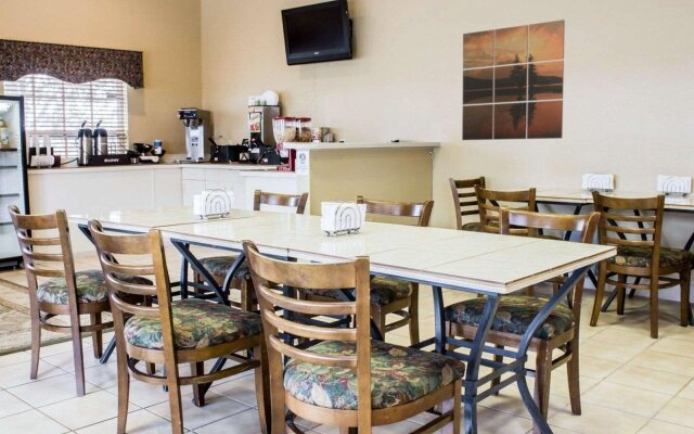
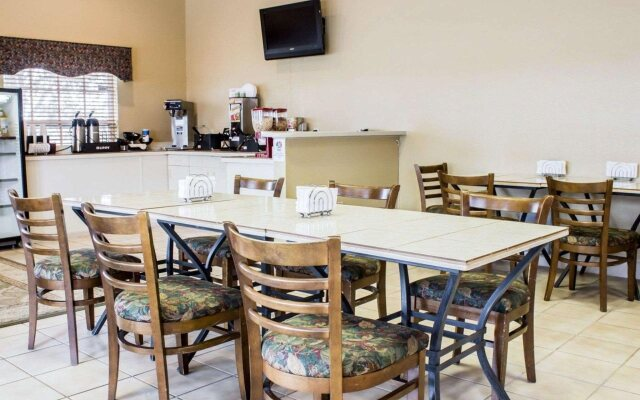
- wall art [461,18,566,141]
